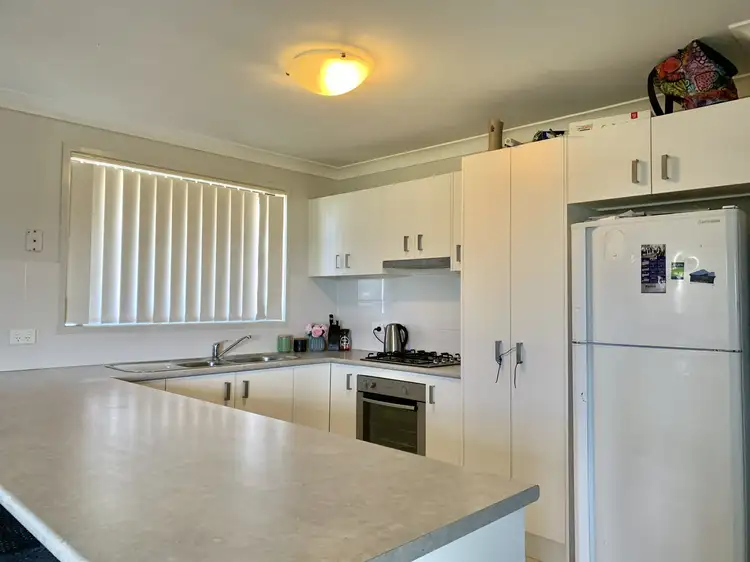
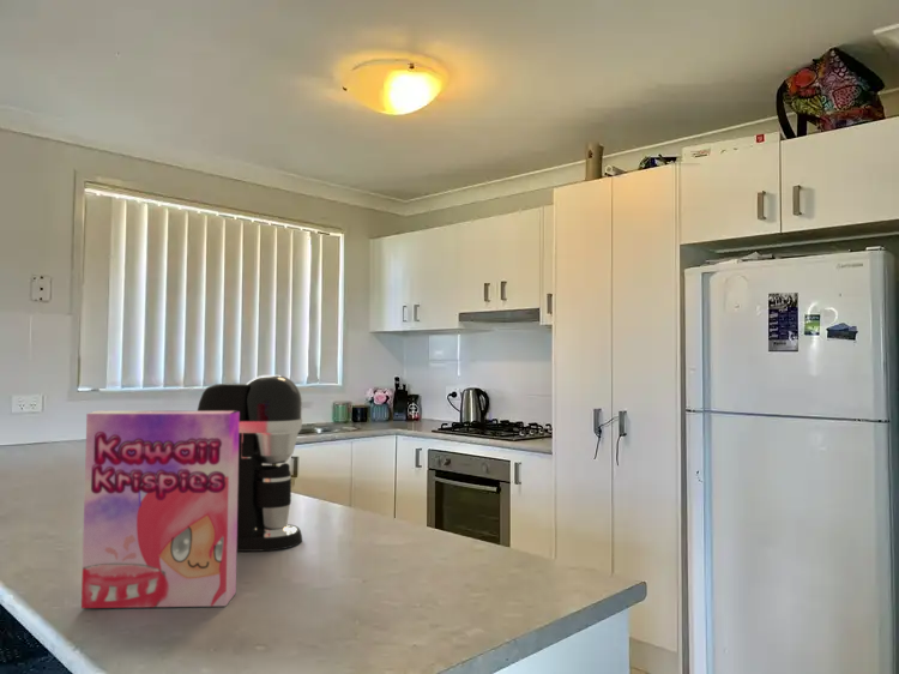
+ cereal box [80,409,240,609]
+ coffee maker [197,374,303,553]
